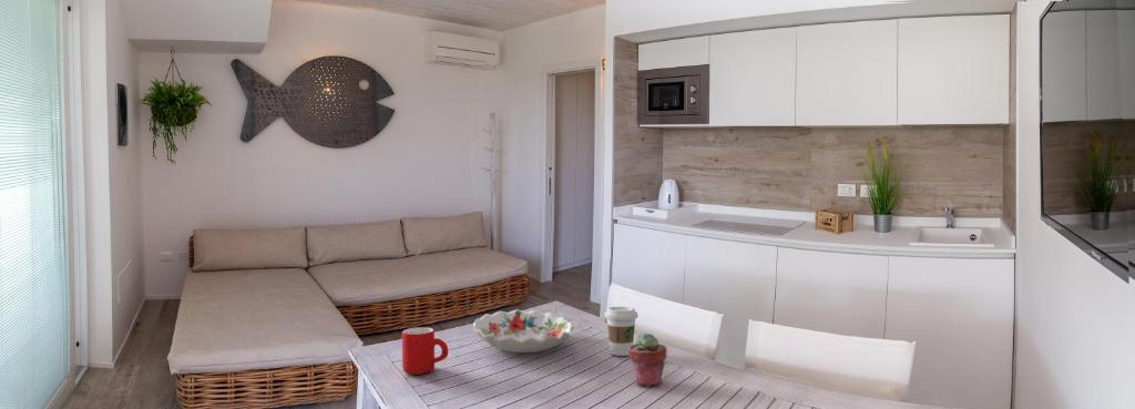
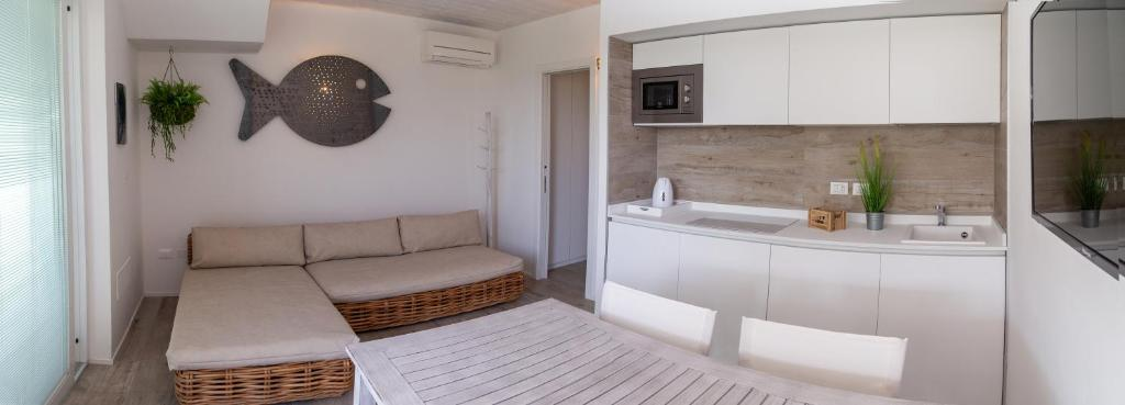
- coffee cup [604,306,638,357]
- decorative bowl [472,308,575,354]
- mug [401,326,449,375]
- potted succulent [627,333,668,387]
